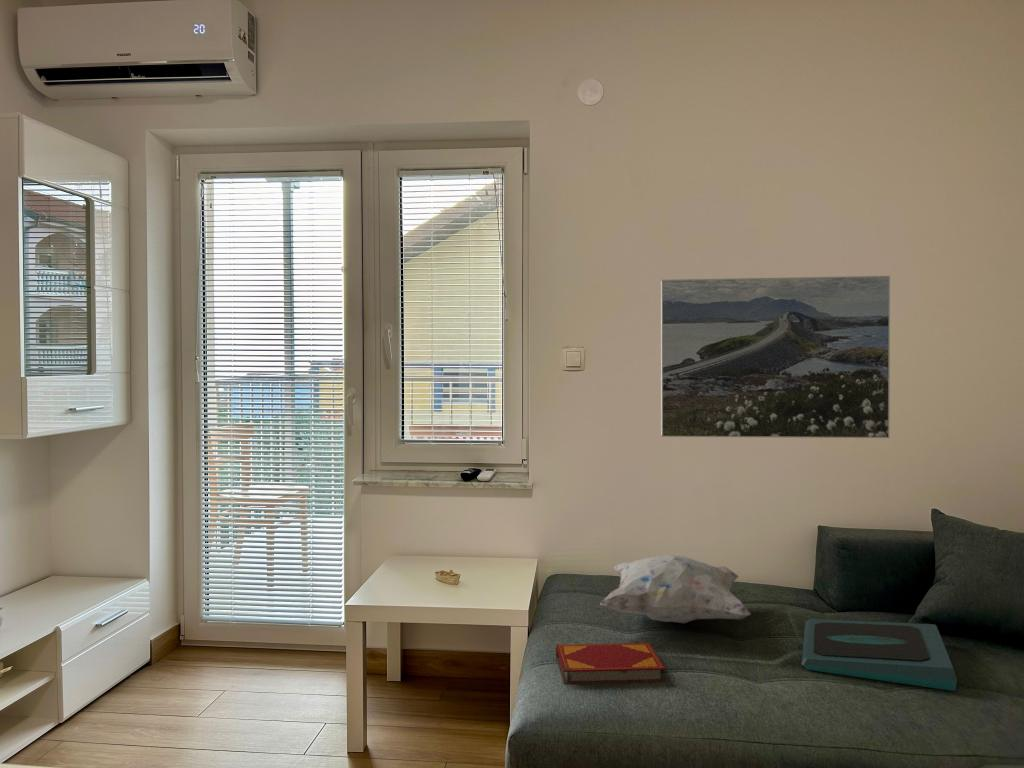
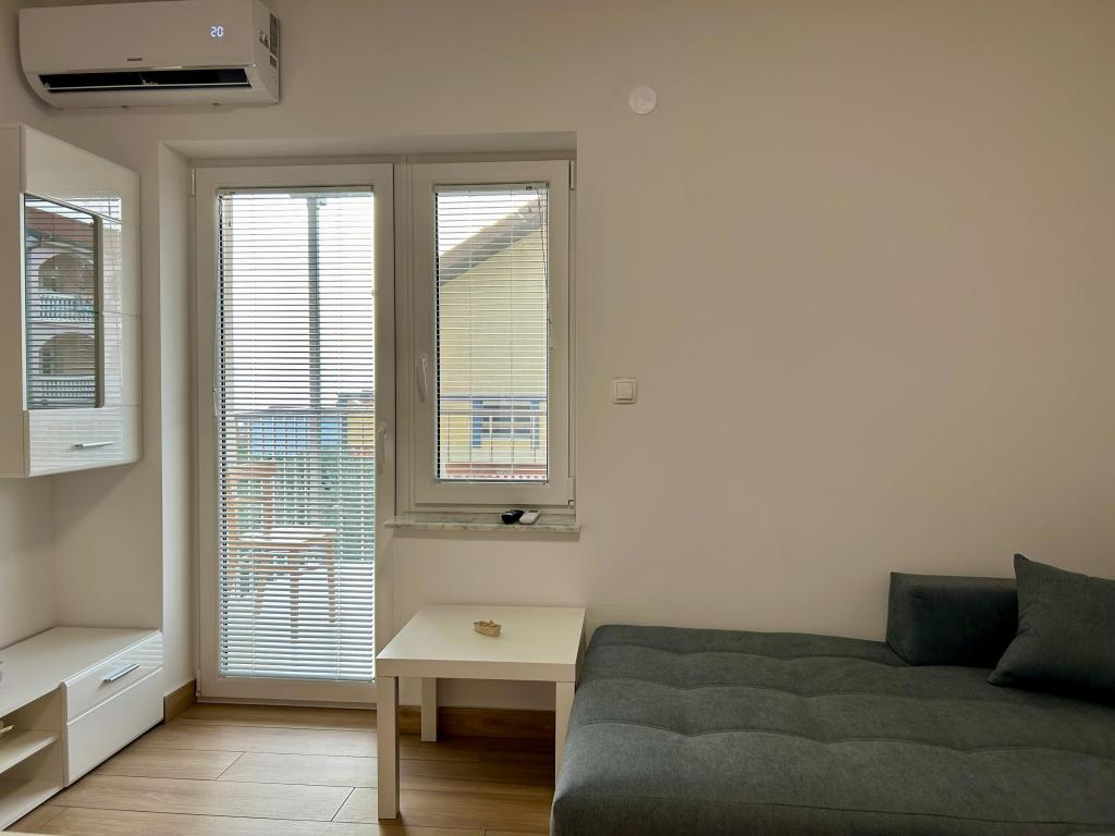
- decorative pillow [599,554,752,624]
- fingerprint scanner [800,618,958,692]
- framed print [660,275,891,439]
- hardback book [555,642,667,685]
